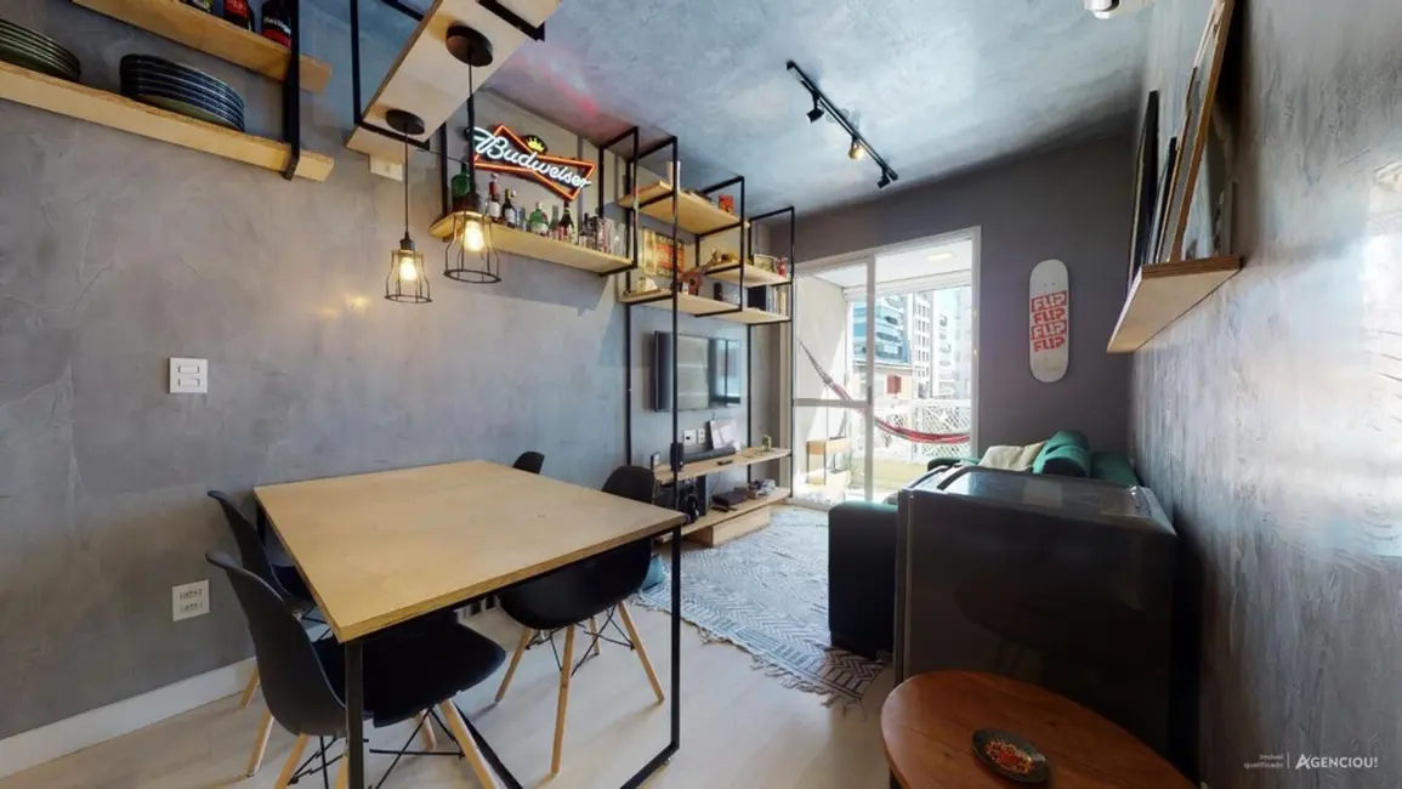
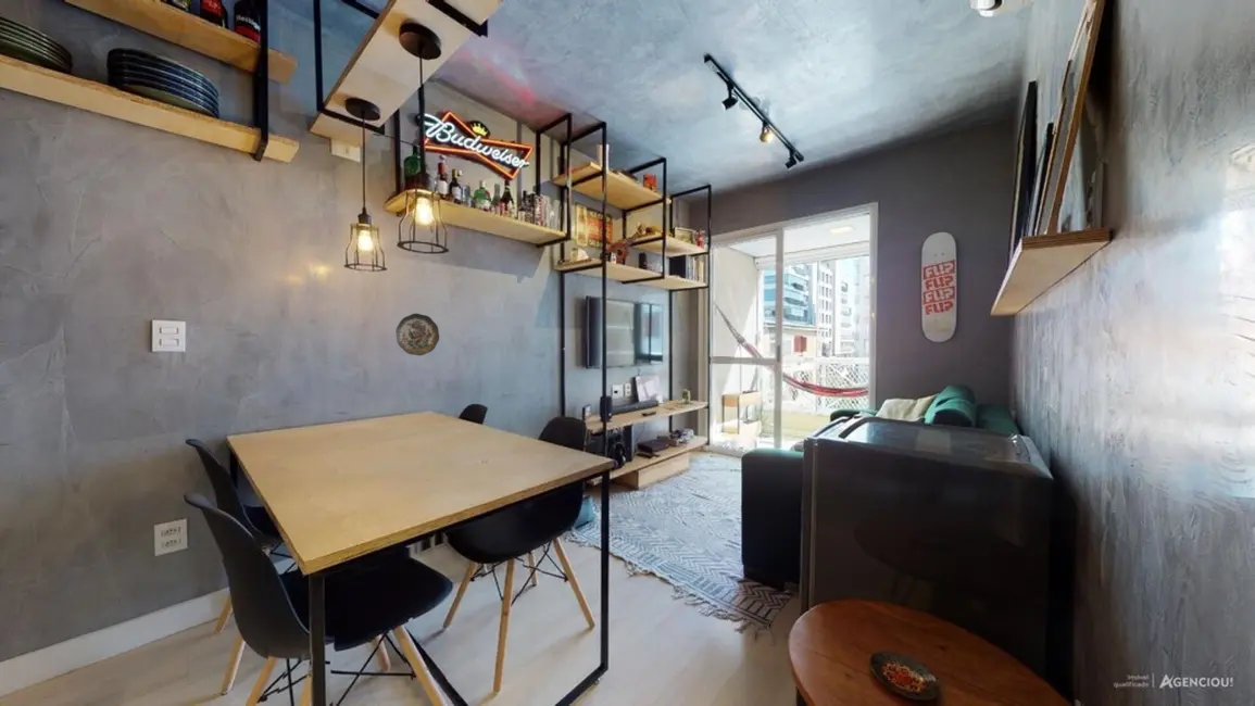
+ decorative plate [394,313,440,356]
